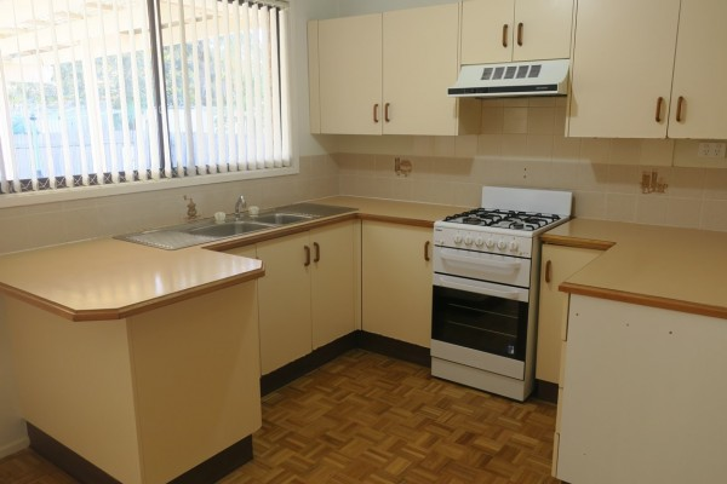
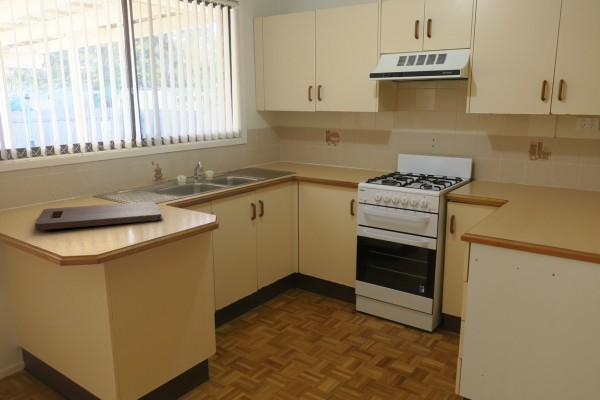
+ cutting board [34,201,163,231]
